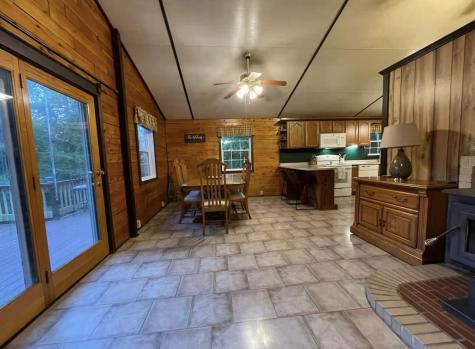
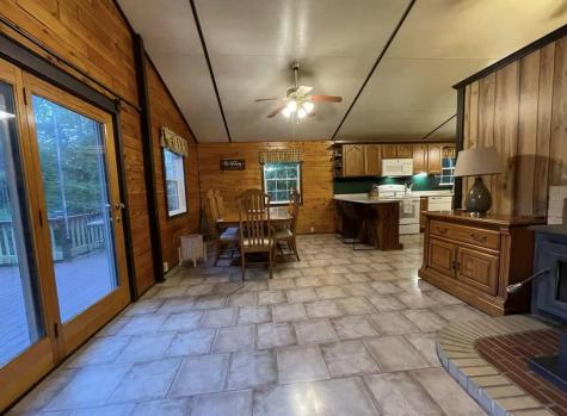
+ planter [178,234,208,268]
